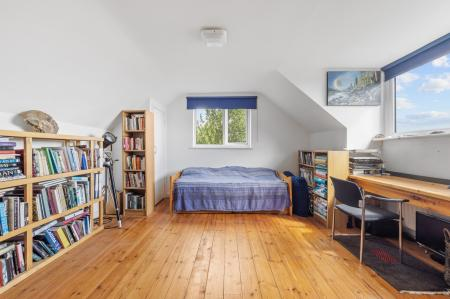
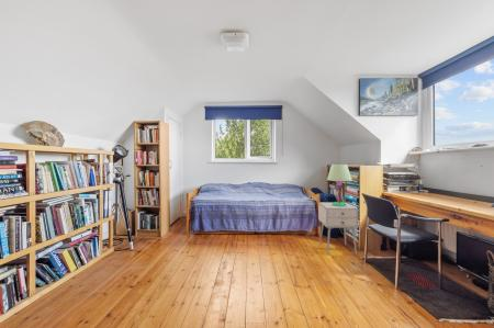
+ table lamp [326,163,353,206]
+ nightstand [317,202,359,257]
